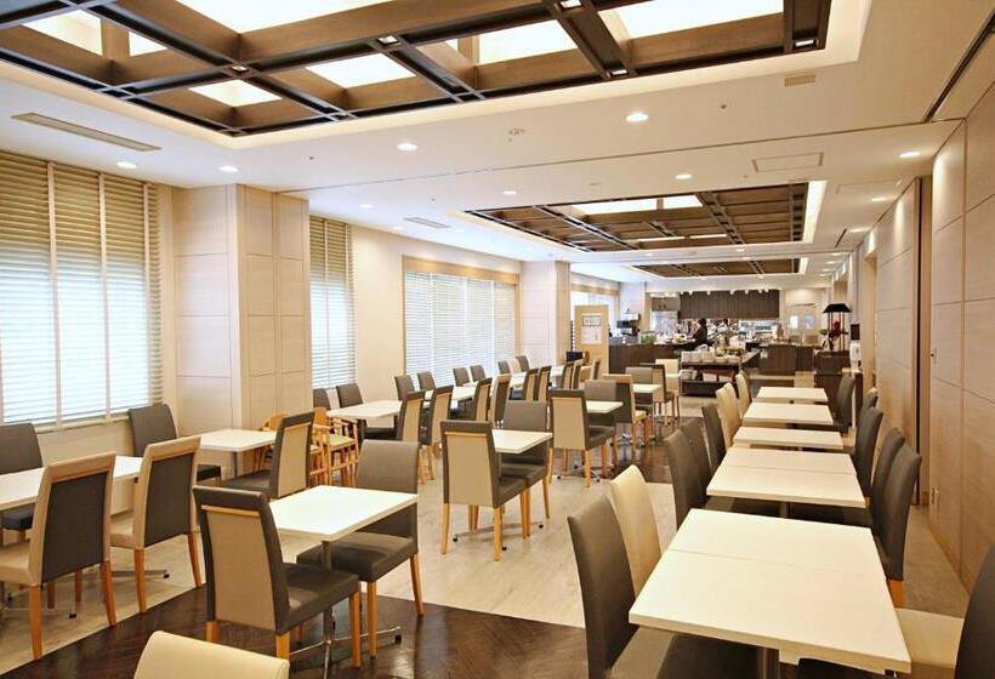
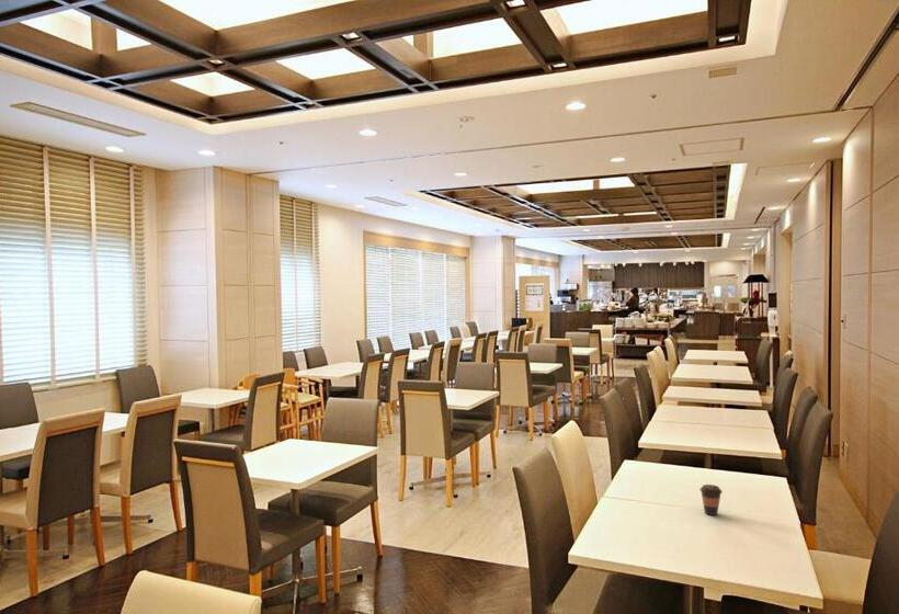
+ coffee cup [698,484,724,516]
